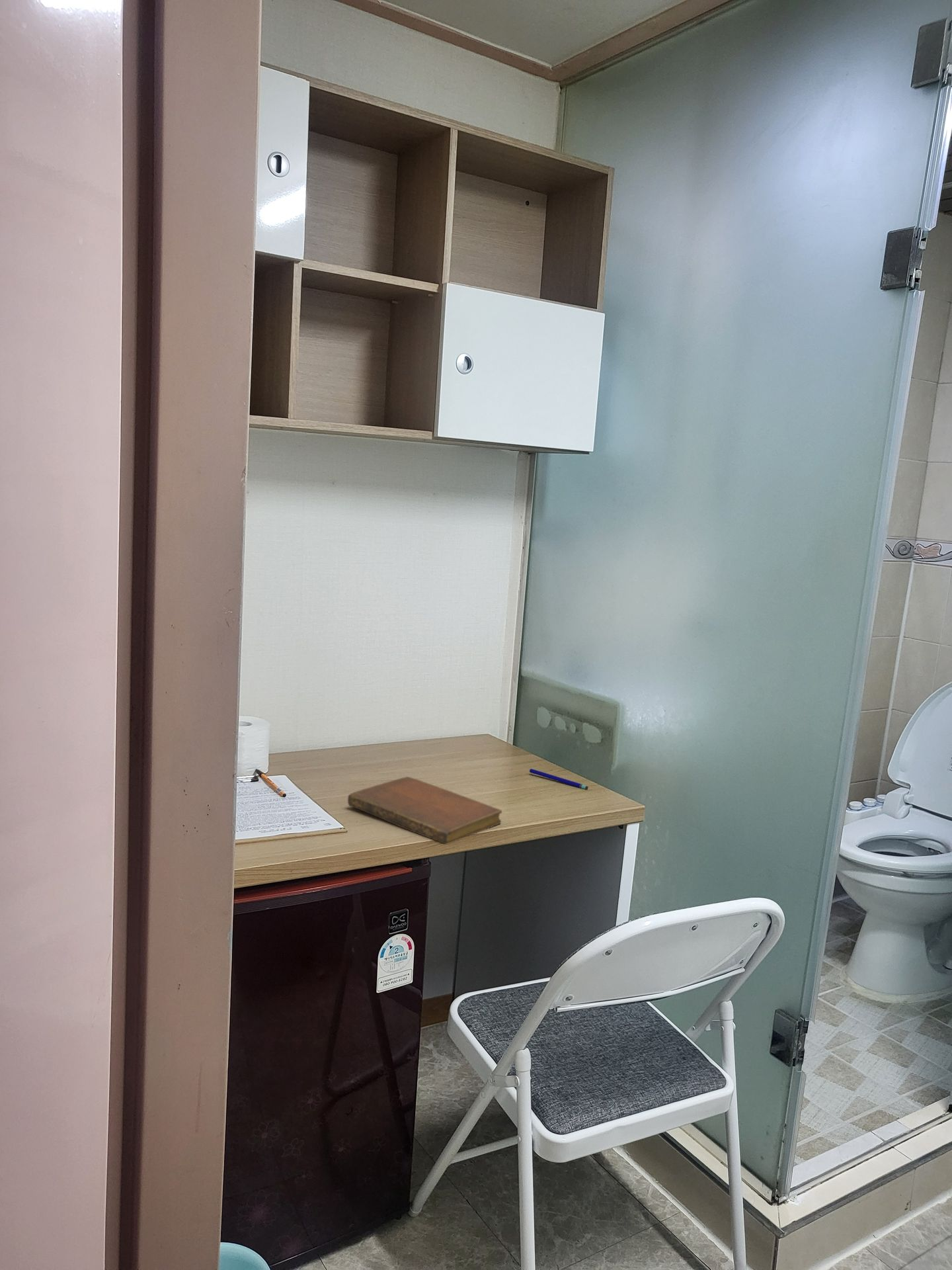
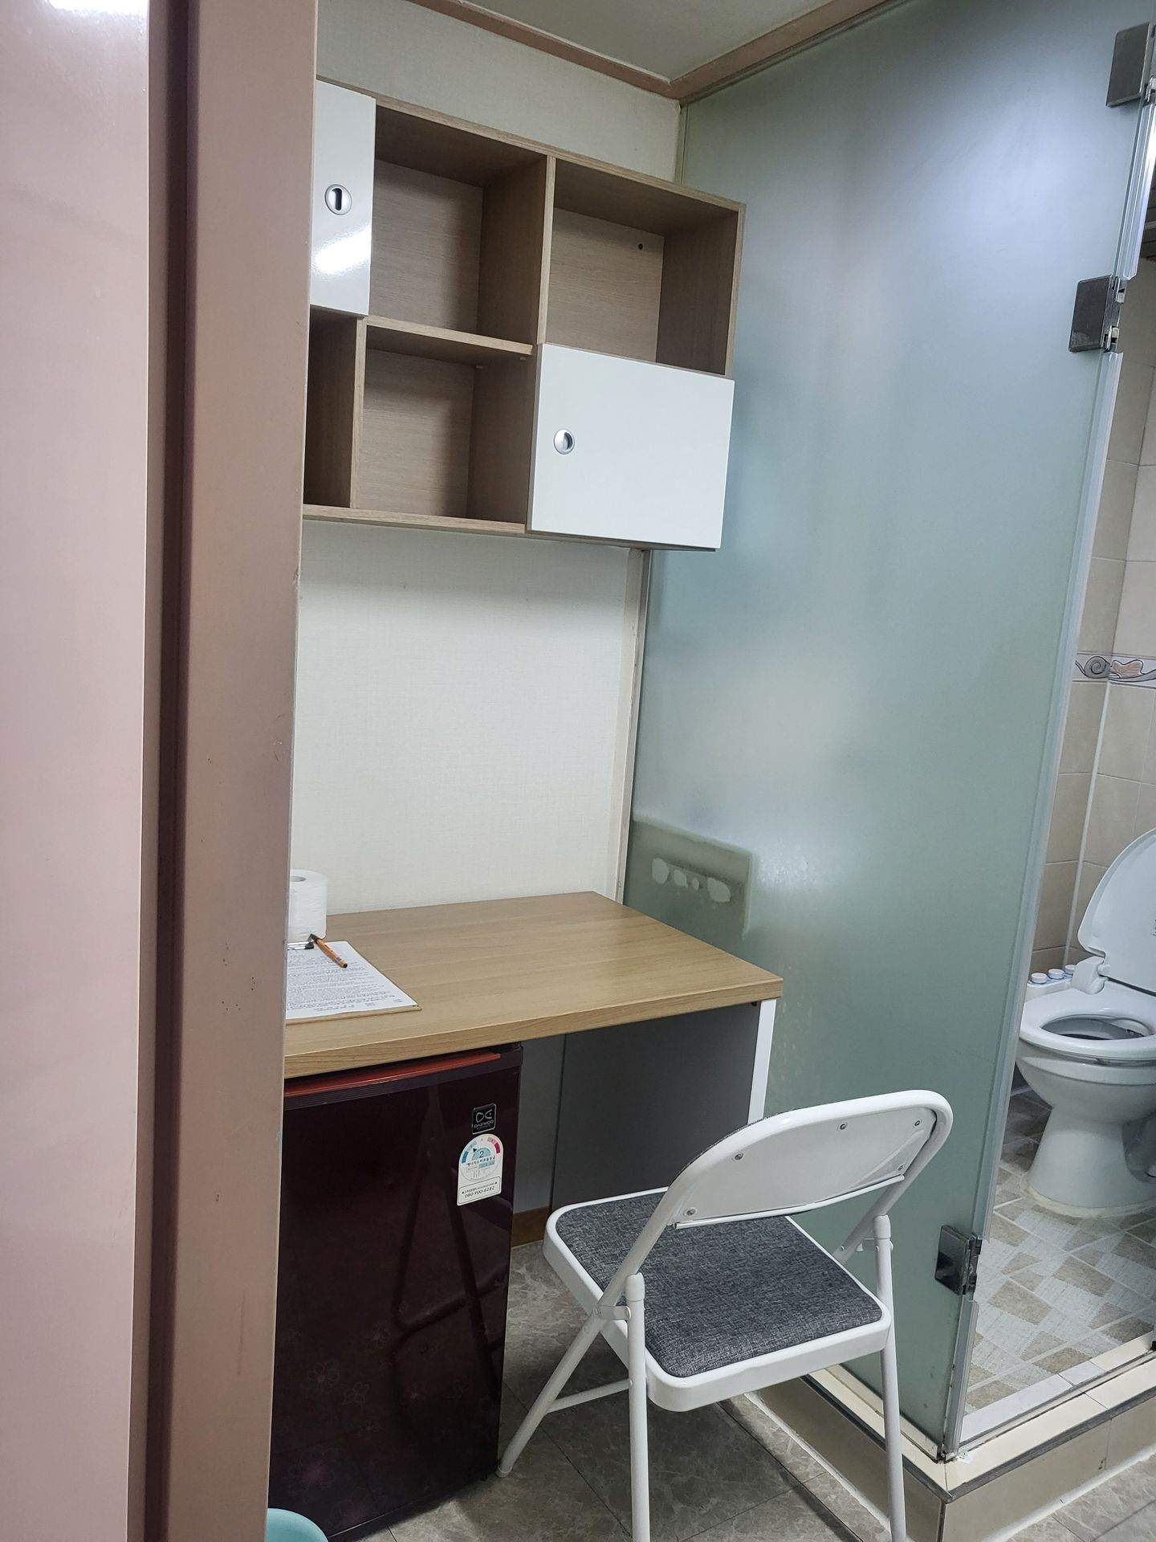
- notebook [347,776,502,845]
- pen [529,768,588,790]
